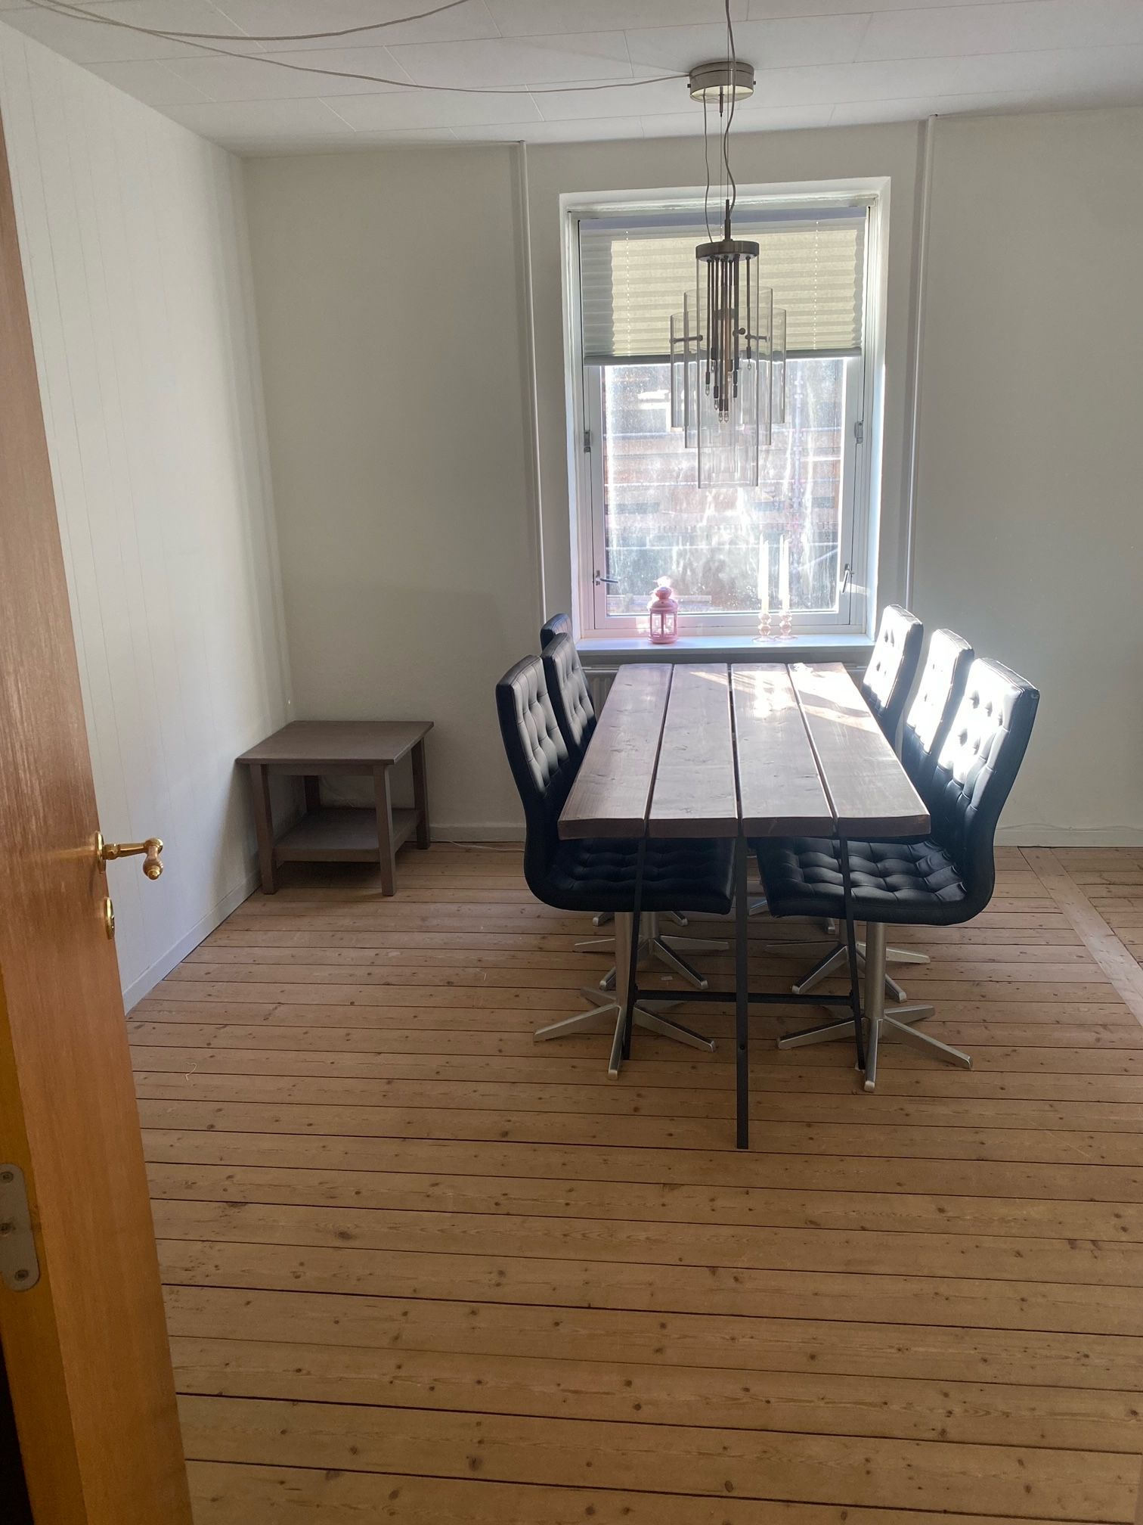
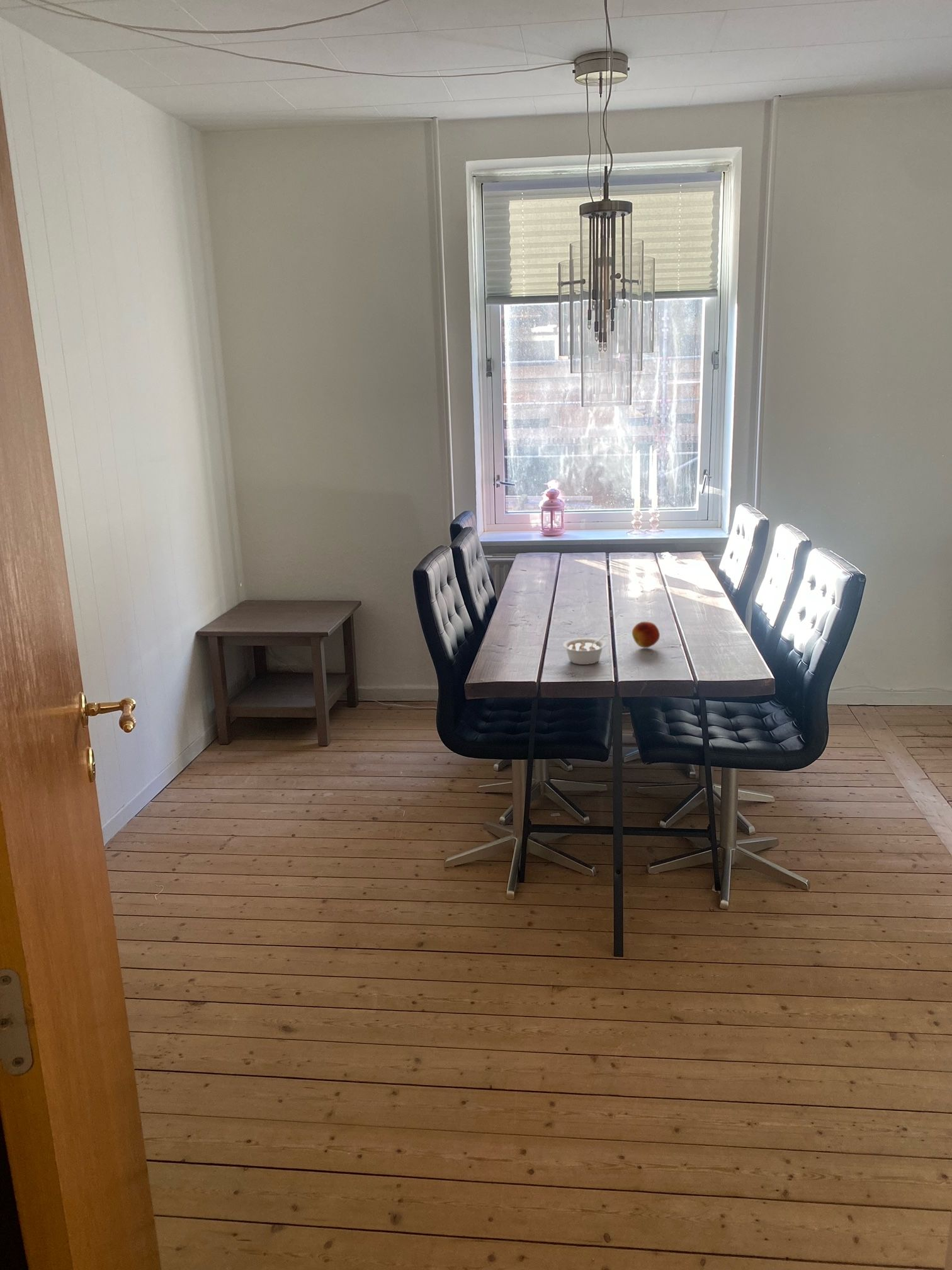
+ legume [562,634,608,665]
+ fruit [632,621,660,649]
